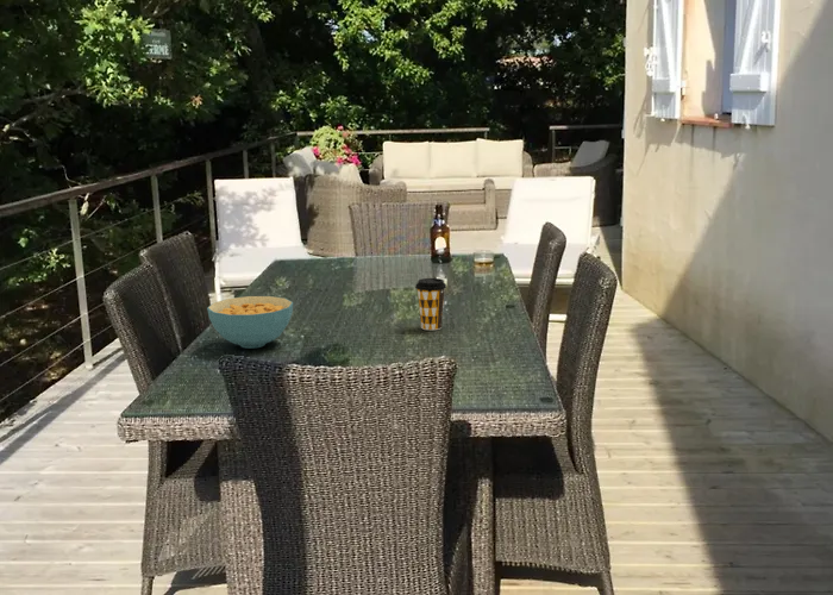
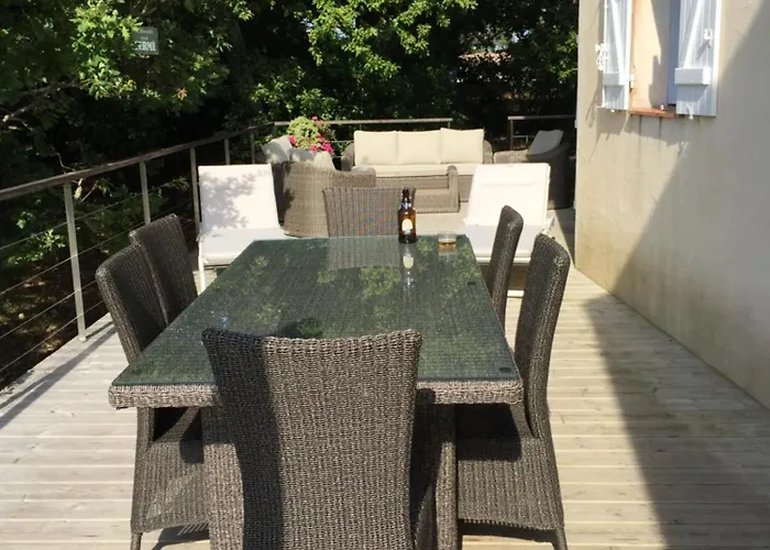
- coffee cup [414,277,447,331]
- cereal bowl [206,295,294,350]
